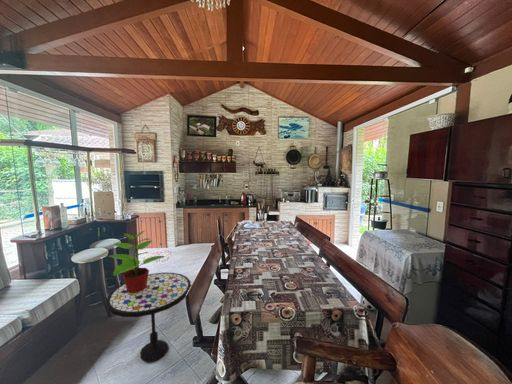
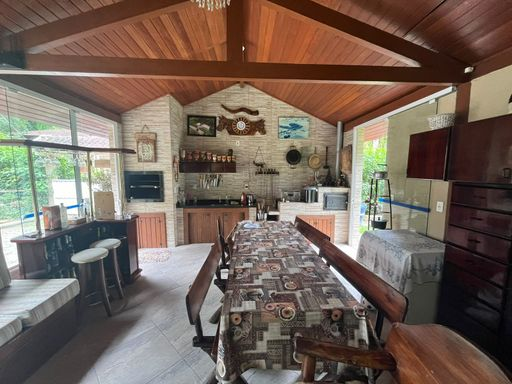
- potted plant [107,229,166,293]
- side table [106,272,192,363]
